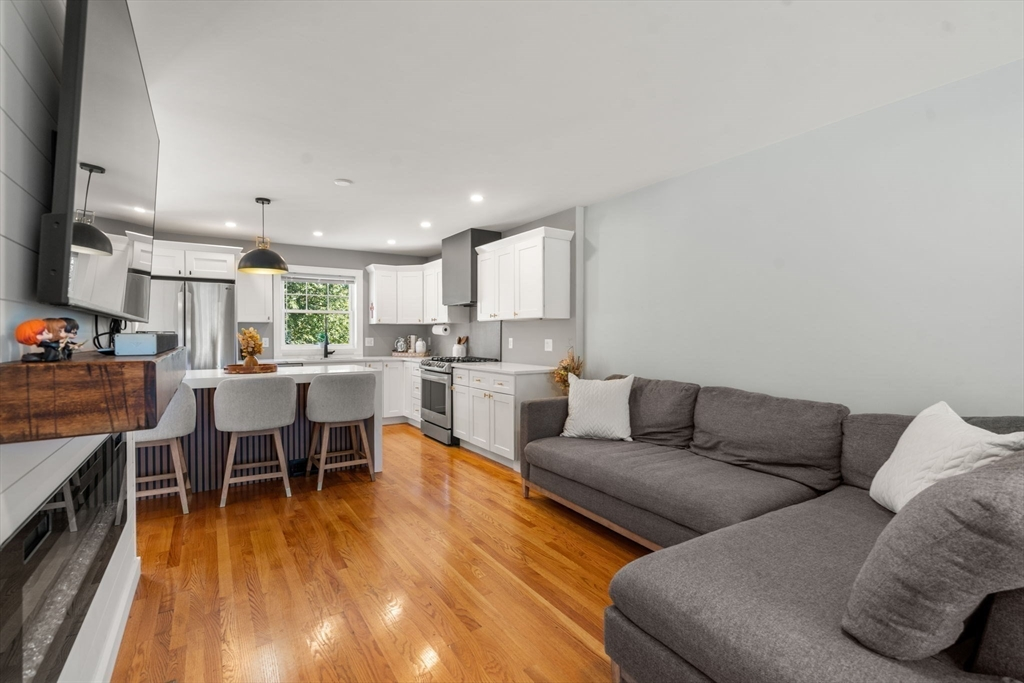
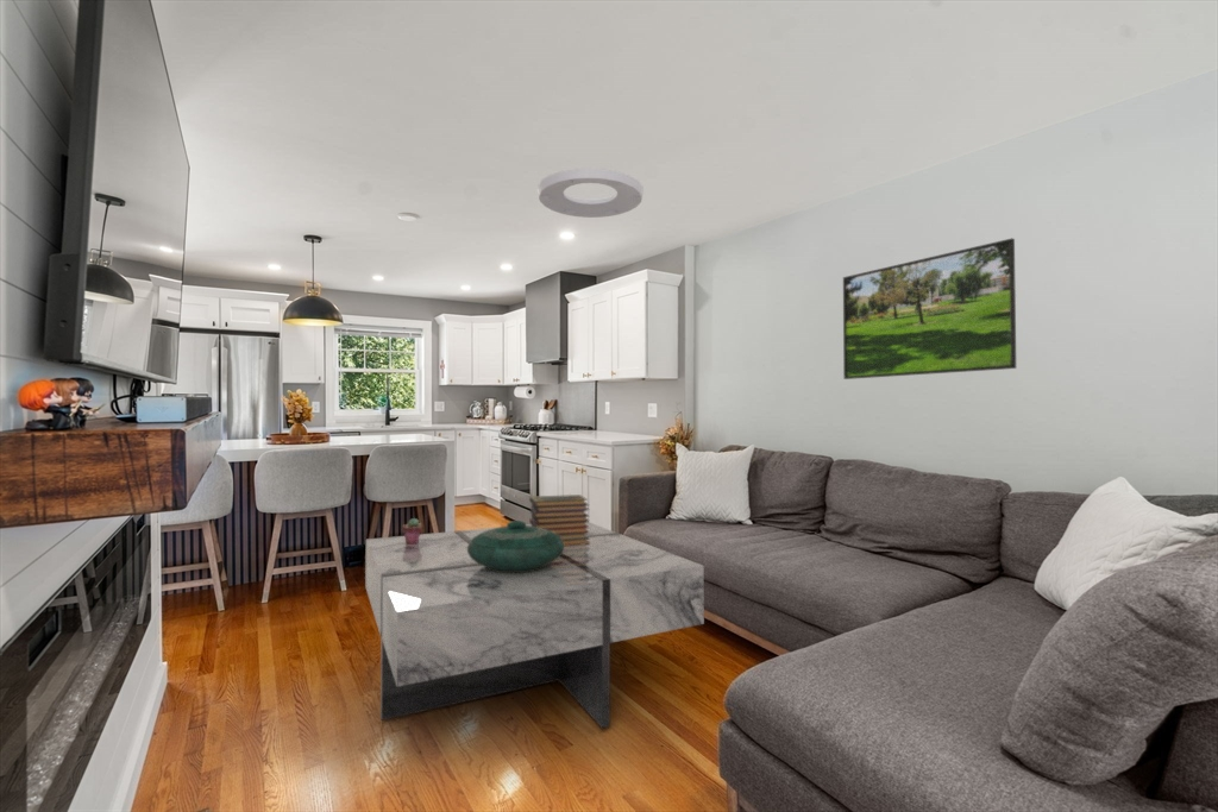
+ decorative bowl [467,520,565,573]
+ coffee table [364,521,705,729]
+ book stack [528,493,590,546]
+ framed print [842,237,1017,380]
+ ceiling light [536,166,645,219]
+ potted succulent [402,517,423,545]
